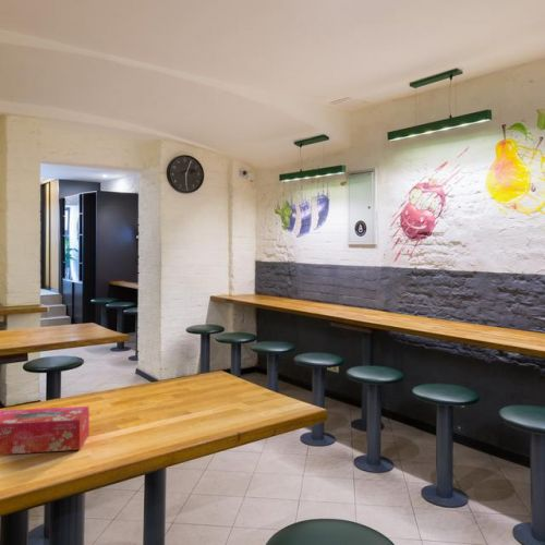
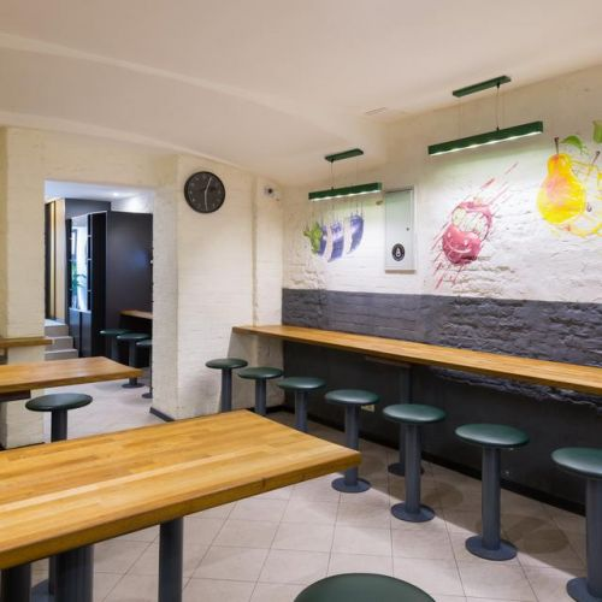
- tissue box [0,405,90,456]
